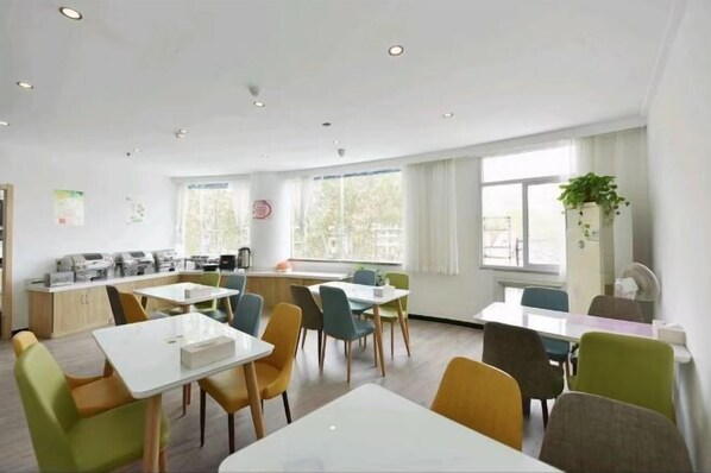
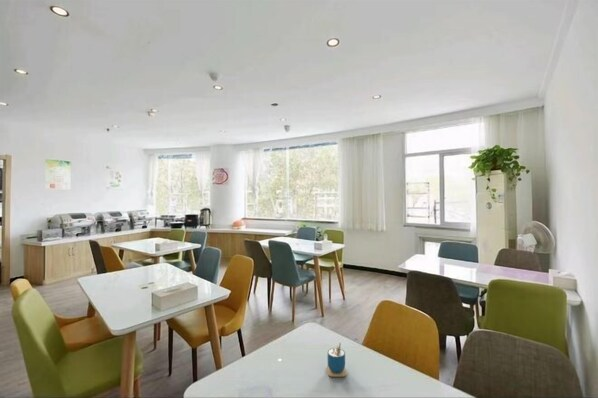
+ cup [326,342,348,378]
